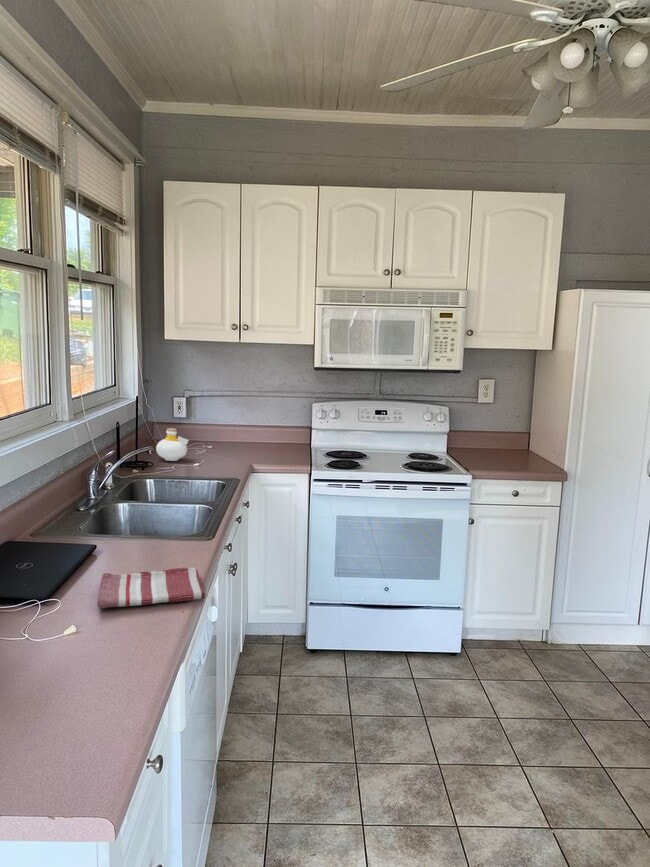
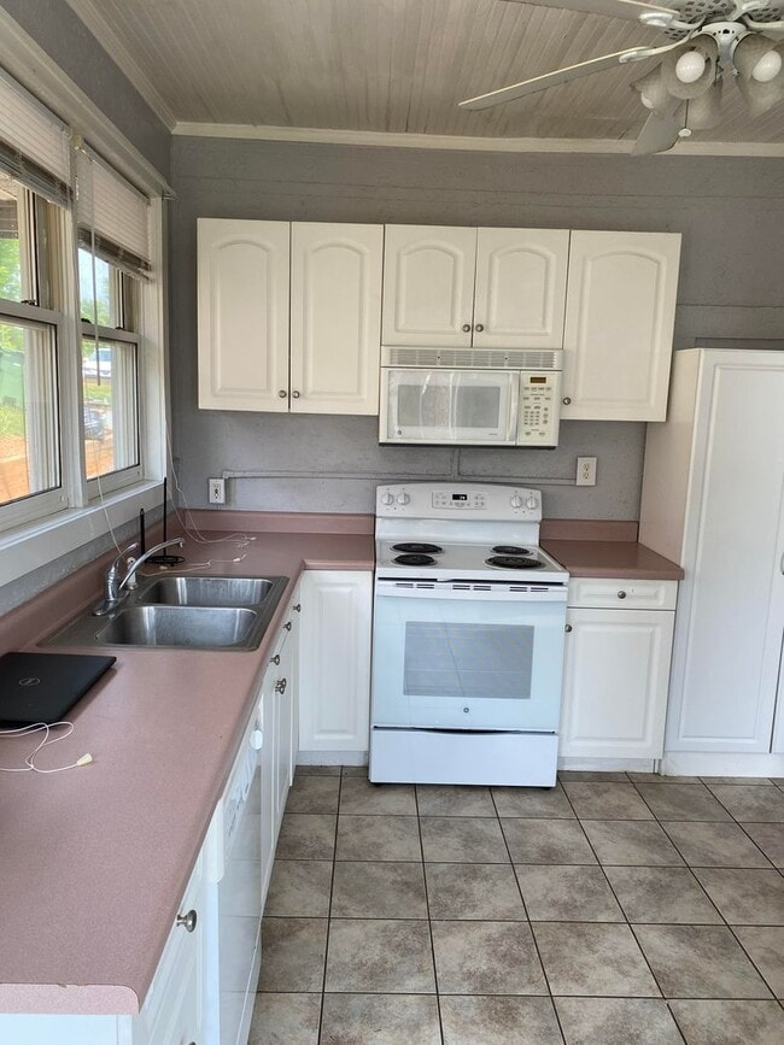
- bottle [155,427,190,462]
- dish towel [97,567,206,609]
